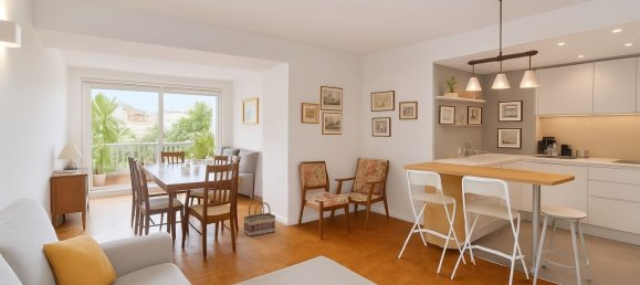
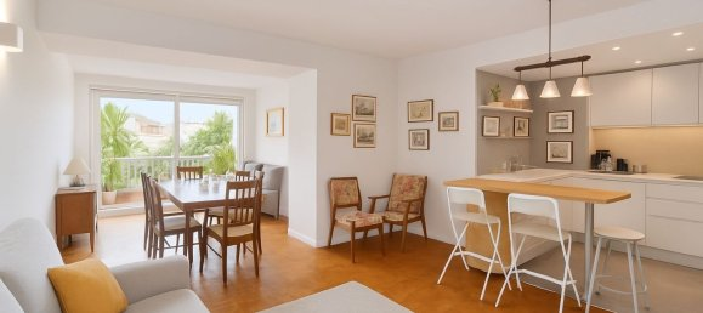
- basket [243,199,276,238]
